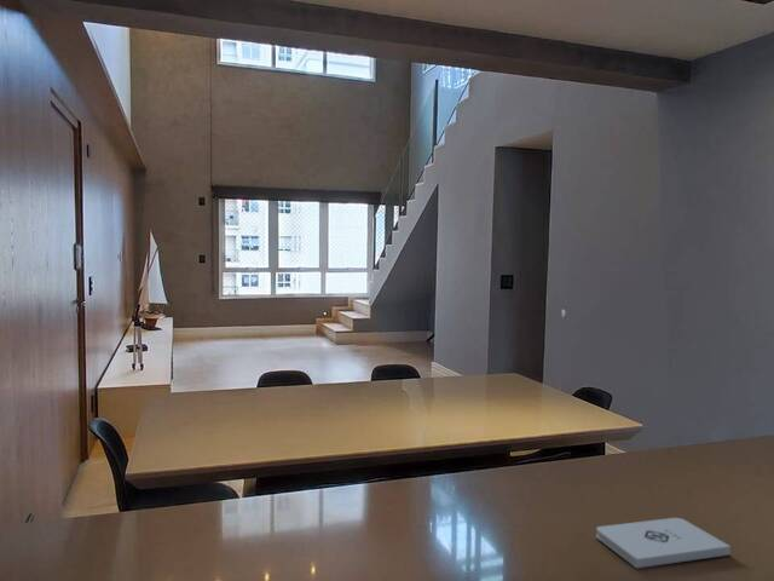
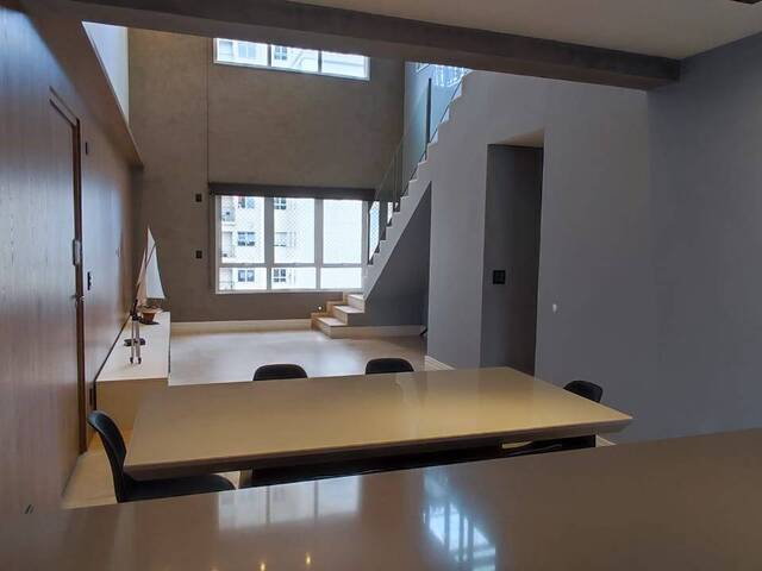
- notepad [595,517,732,569]
